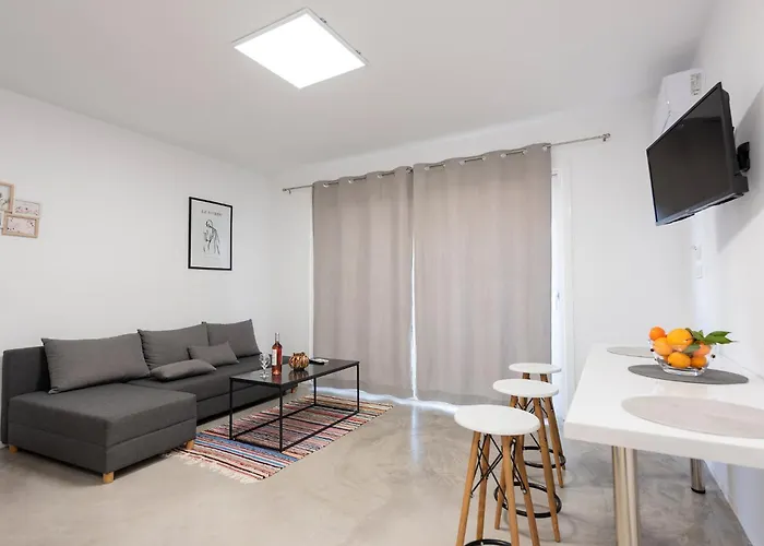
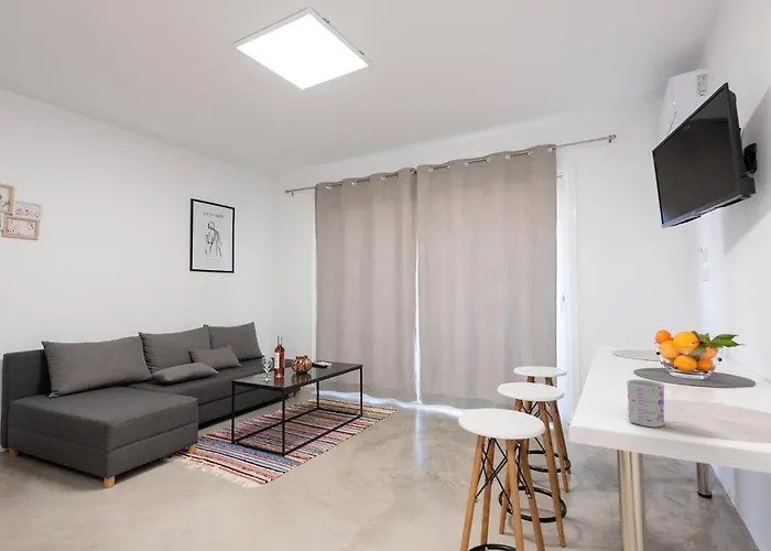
+ mug [626,378,665,429]
